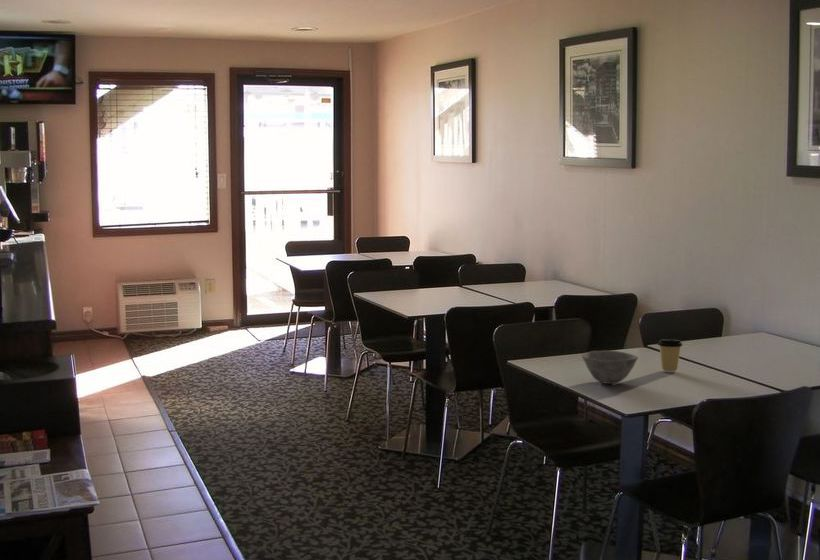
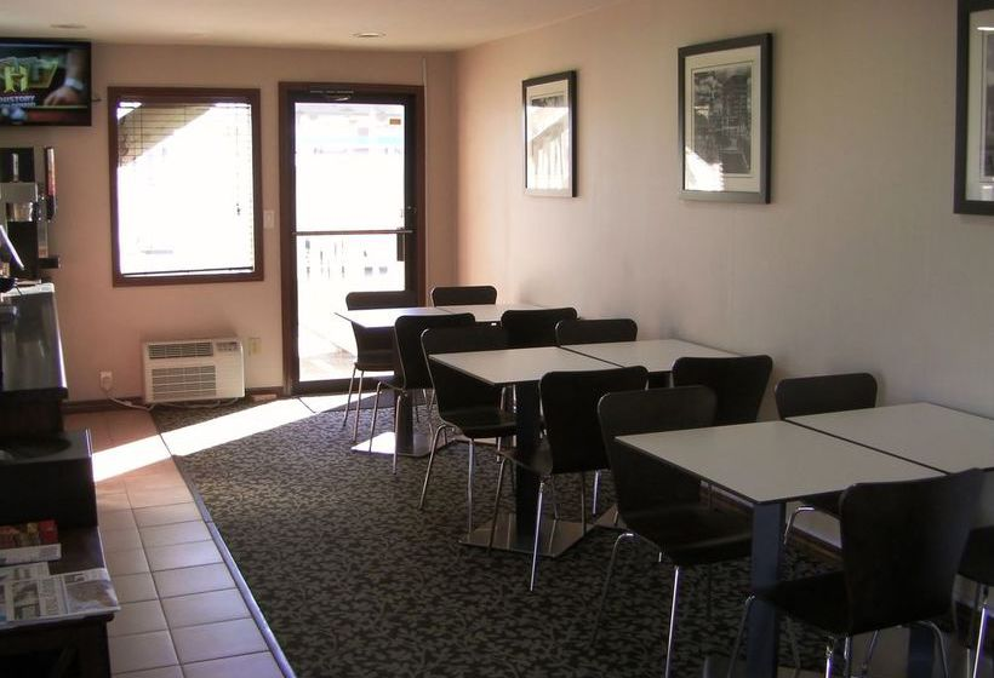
- coffee cup [657,338,684,373]
- bowl [581,349,640,385]
